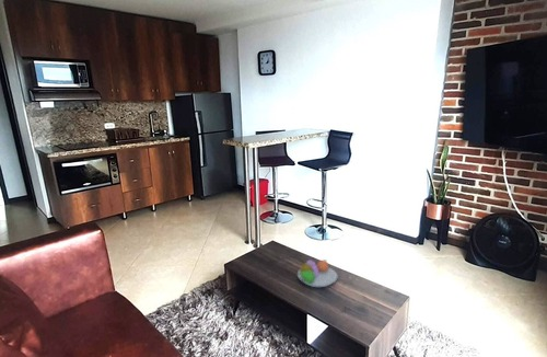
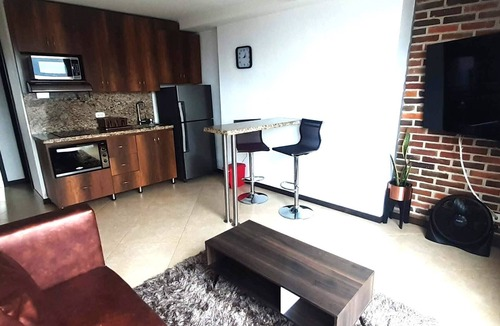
- fruit bowl [295,258,339,288]
